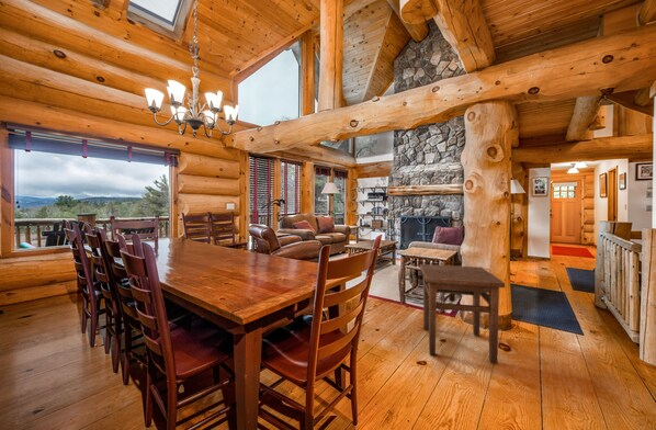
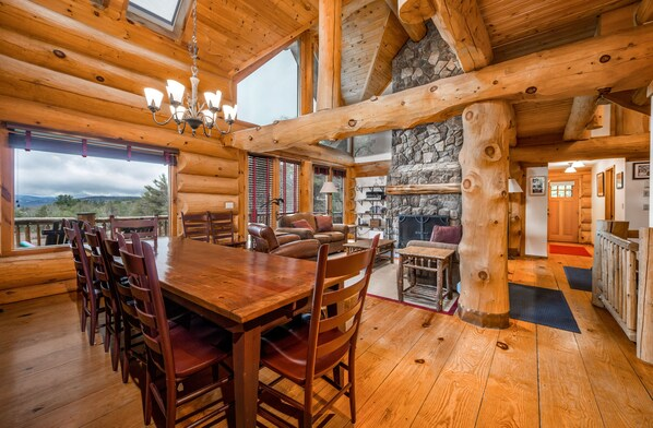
- side table [419,263,506,364]
